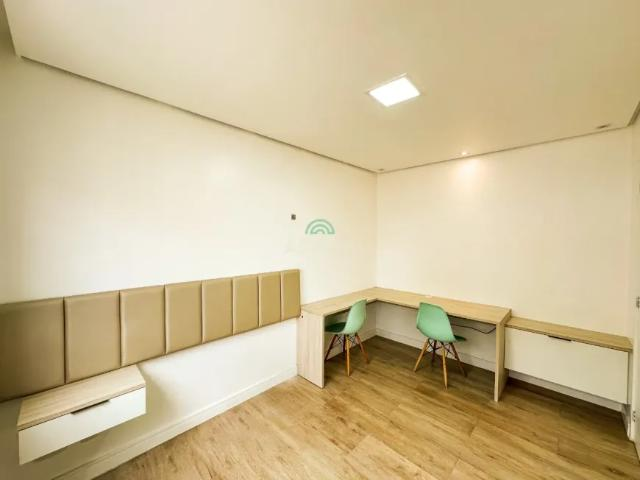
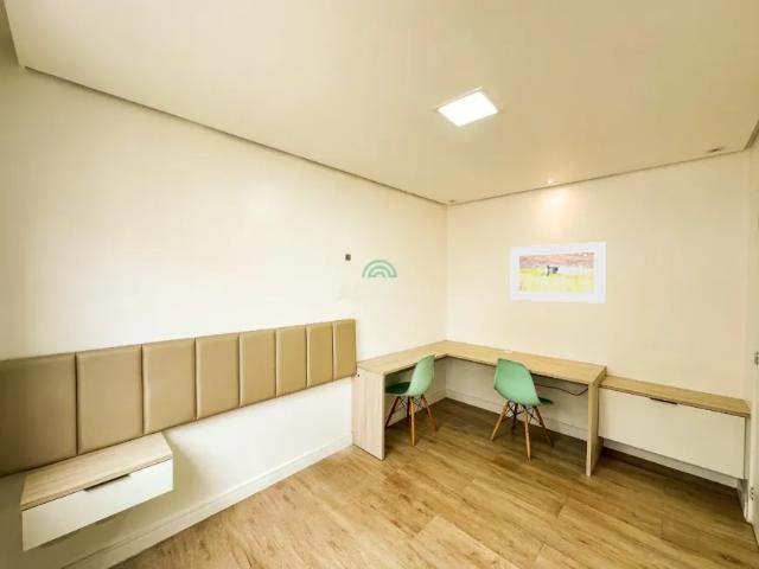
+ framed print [509,241,607,305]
